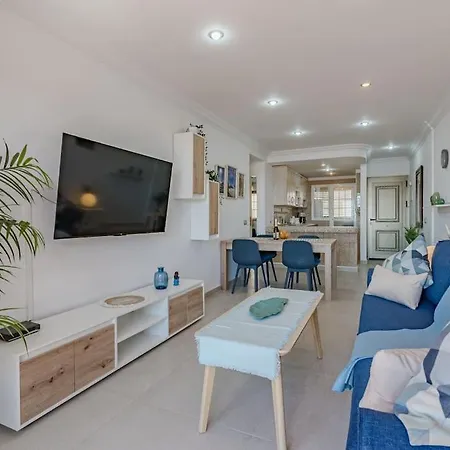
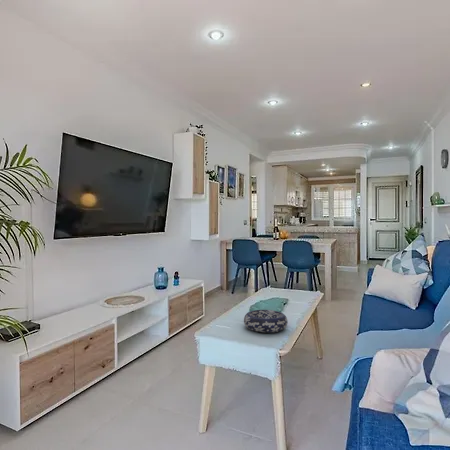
+ decorative bowl [243,309,289,334]
